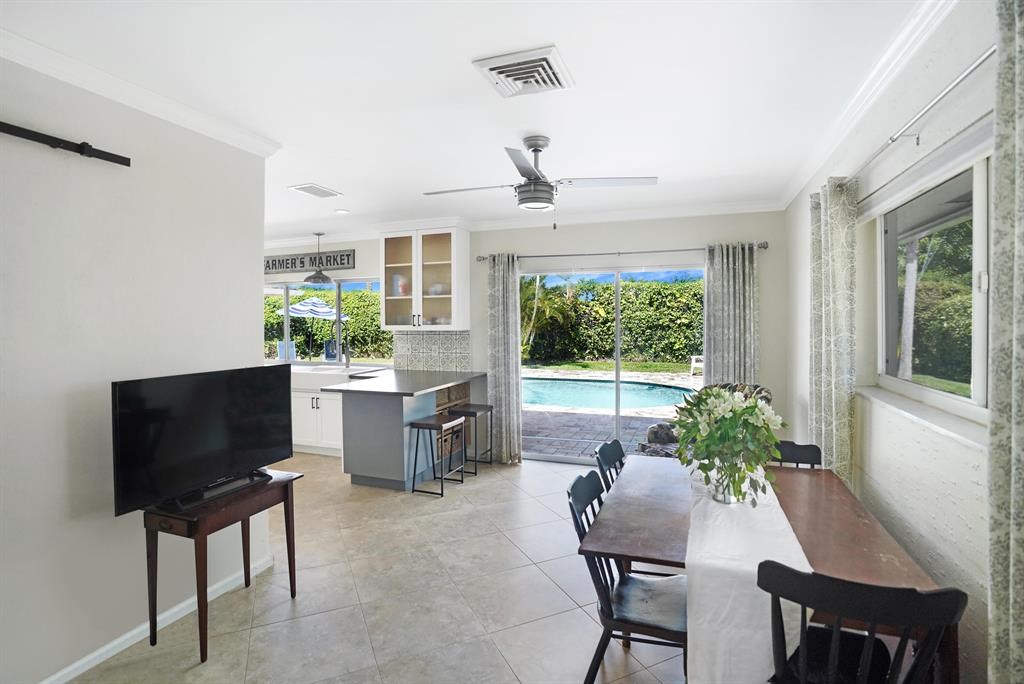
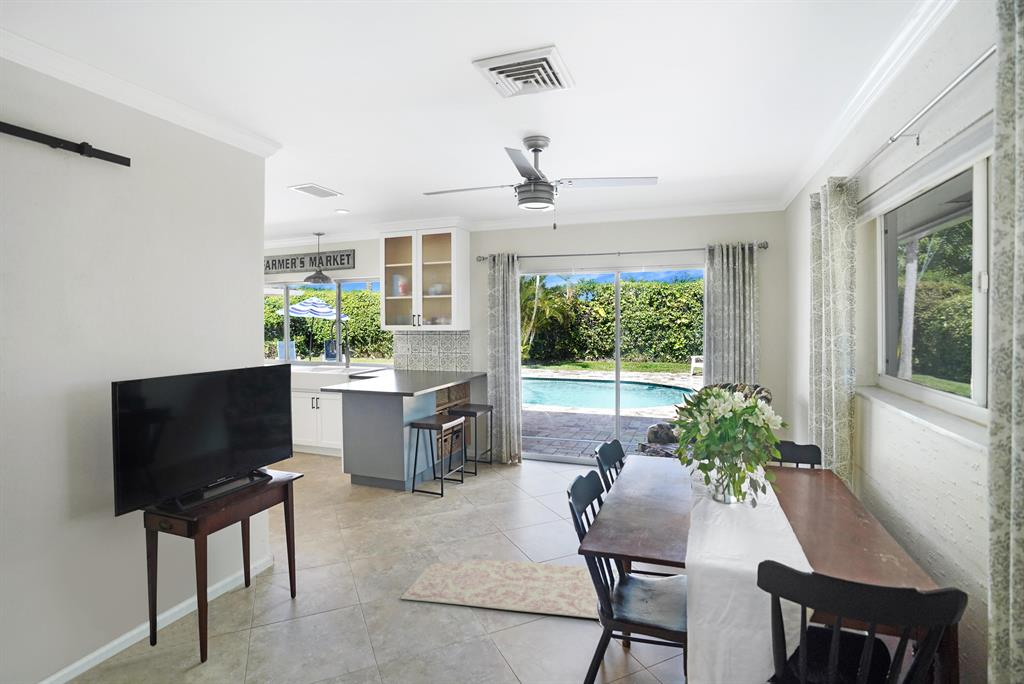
+ rug [400,558,617,620]
